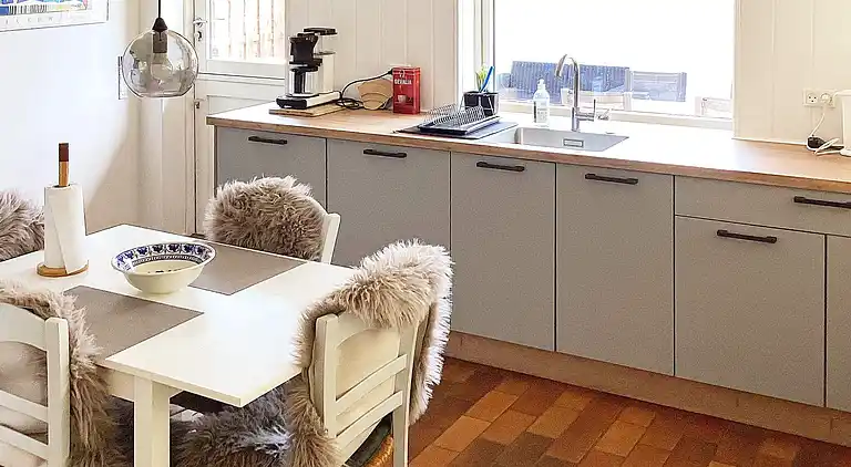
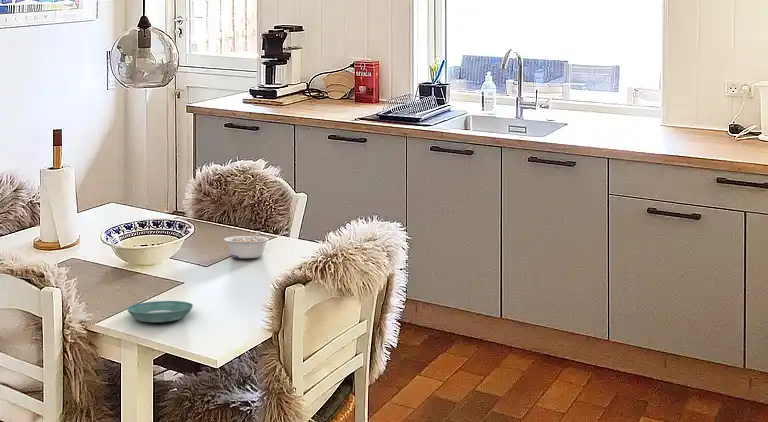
+ legume [223,230,270,259]
+ saucer [126,300,194,323]
